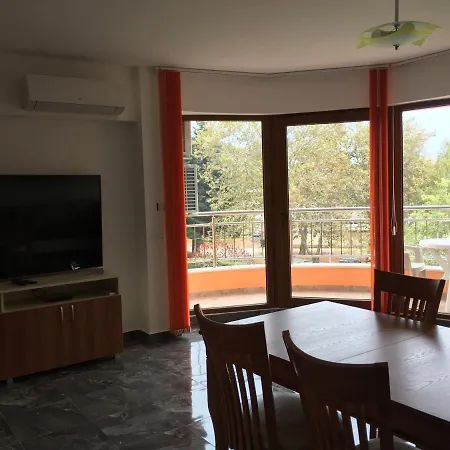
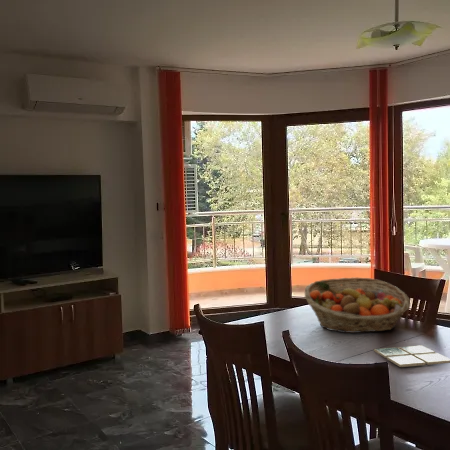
+ fruit basket [304,277,411,334]
+ drink coaster [373,344,450,368]
